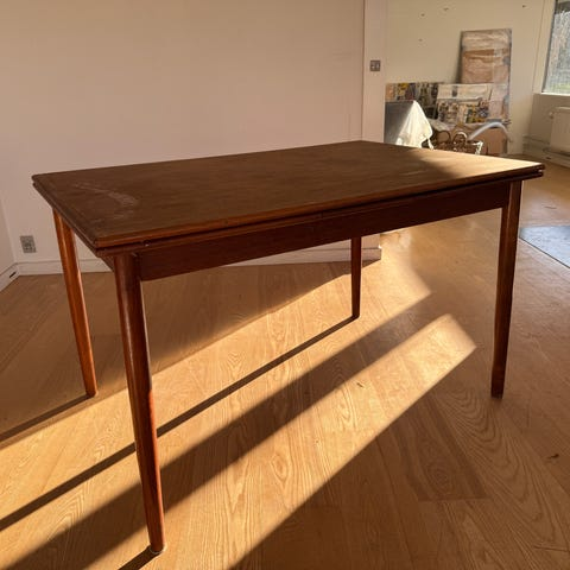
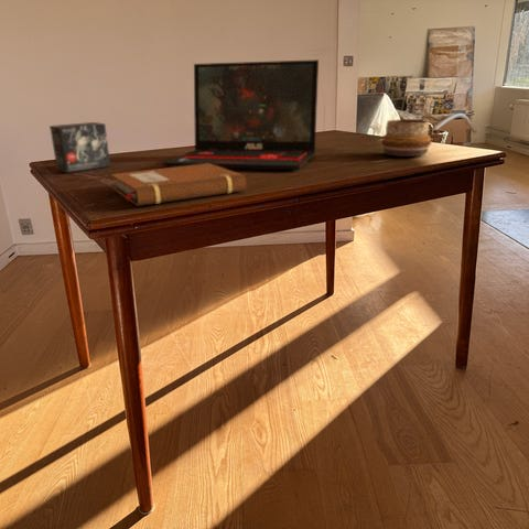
+ laptop [161,58,320,171]
+ decorative bowl [380,118,432,158]
+ notebook [110,163,248,207]
+ small box [48,121,111,174]
